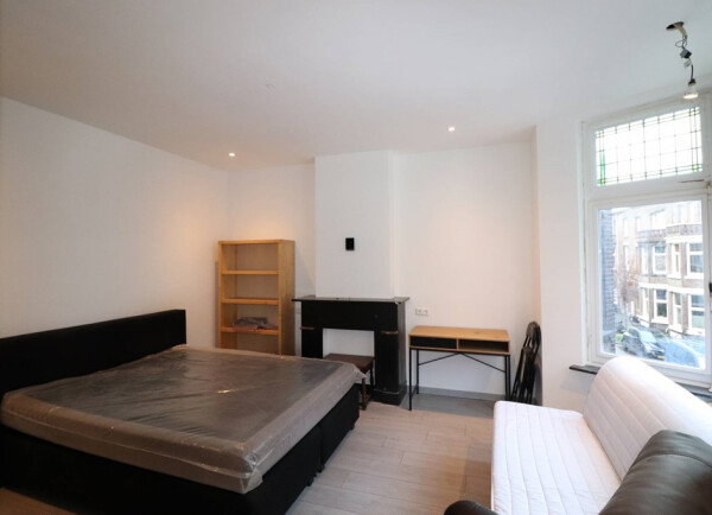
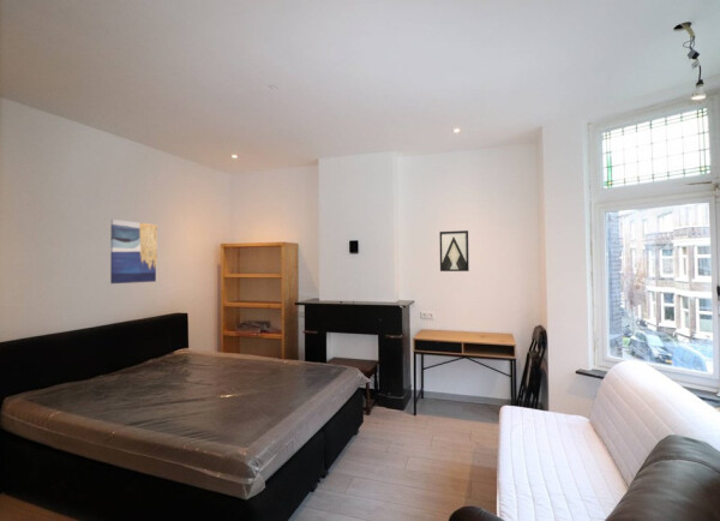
+ wall art [438,229,470,273]
+ wall art [109,218,158,285]
